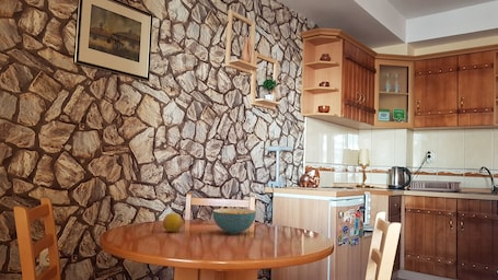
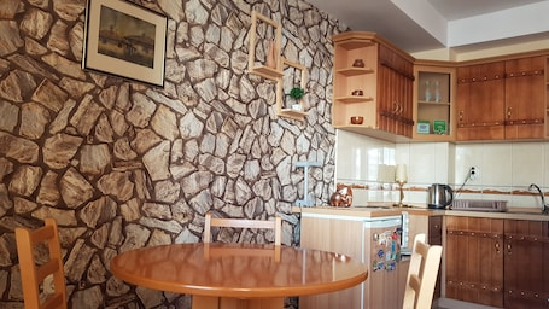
- fruit [162,212,184,233]
- cereal bowl [211,208,257,235]
